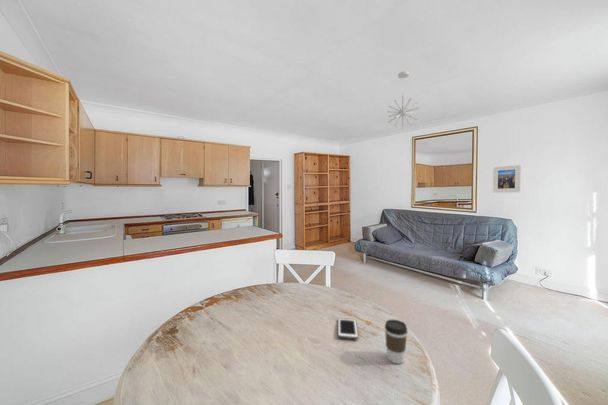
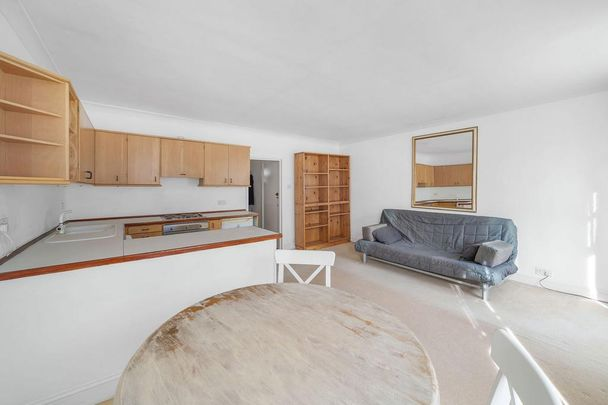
- coffee cup [384,319,408,365]
- cell phone [337,317,359,340]
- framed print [492,164,522,194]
- pendant light [387,70,419,129]
